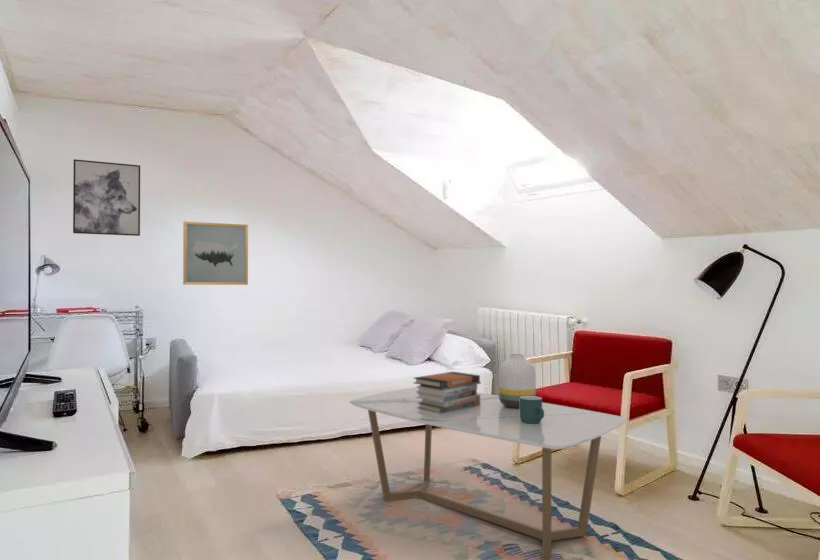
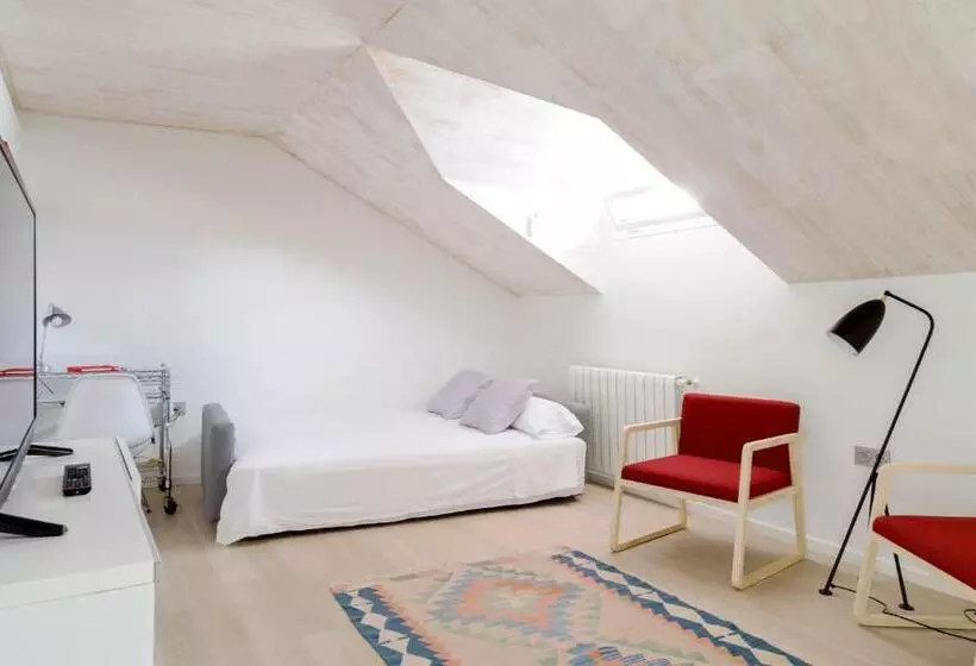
- wall art [72,158,141,237]
- book stack [413,371,482,413]
- vase [498,353,537,408]
- wall art [182,221,249,286]
- mug [520,395,544,424]
- coffee table [349,386,628,560]
